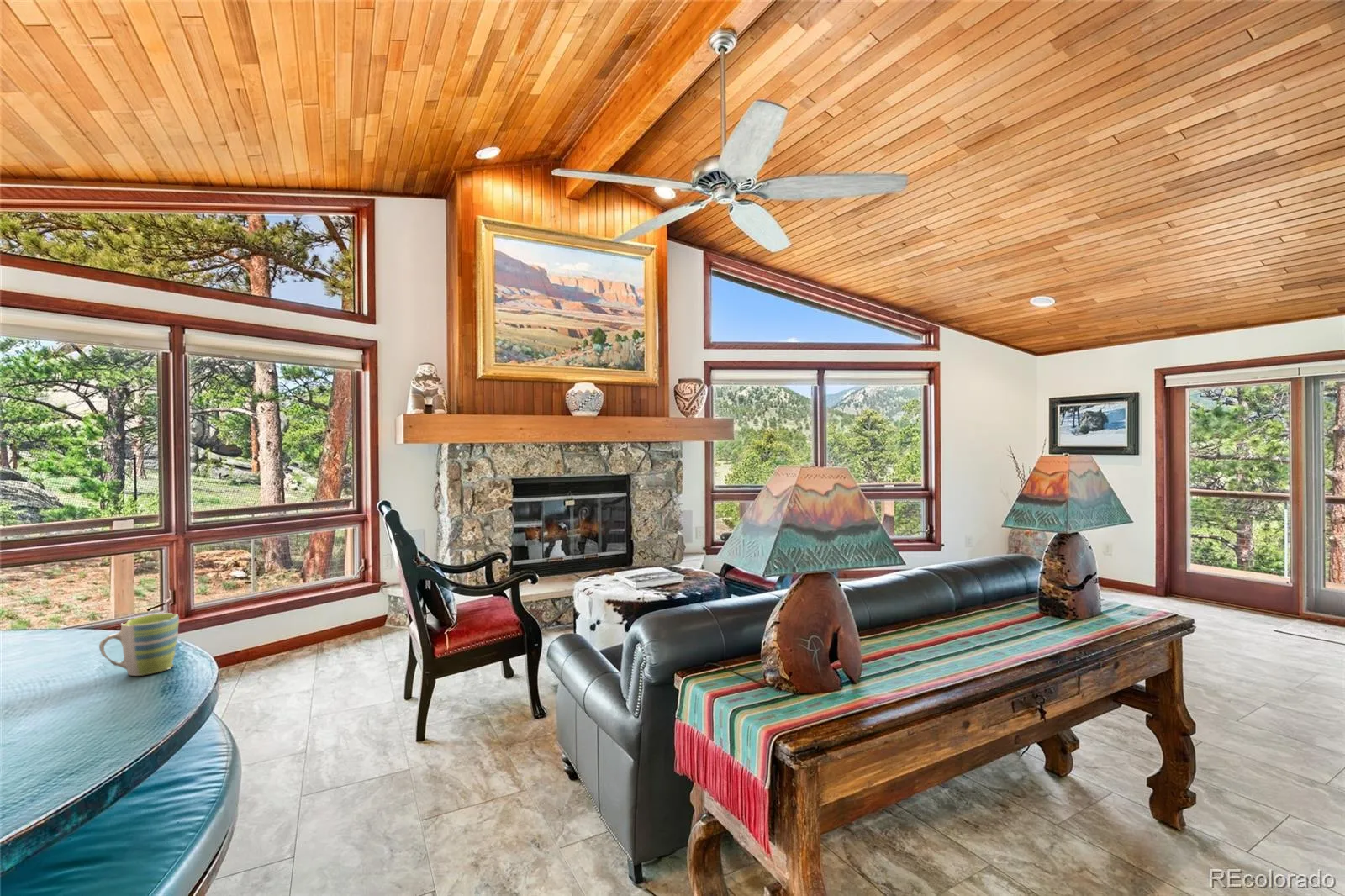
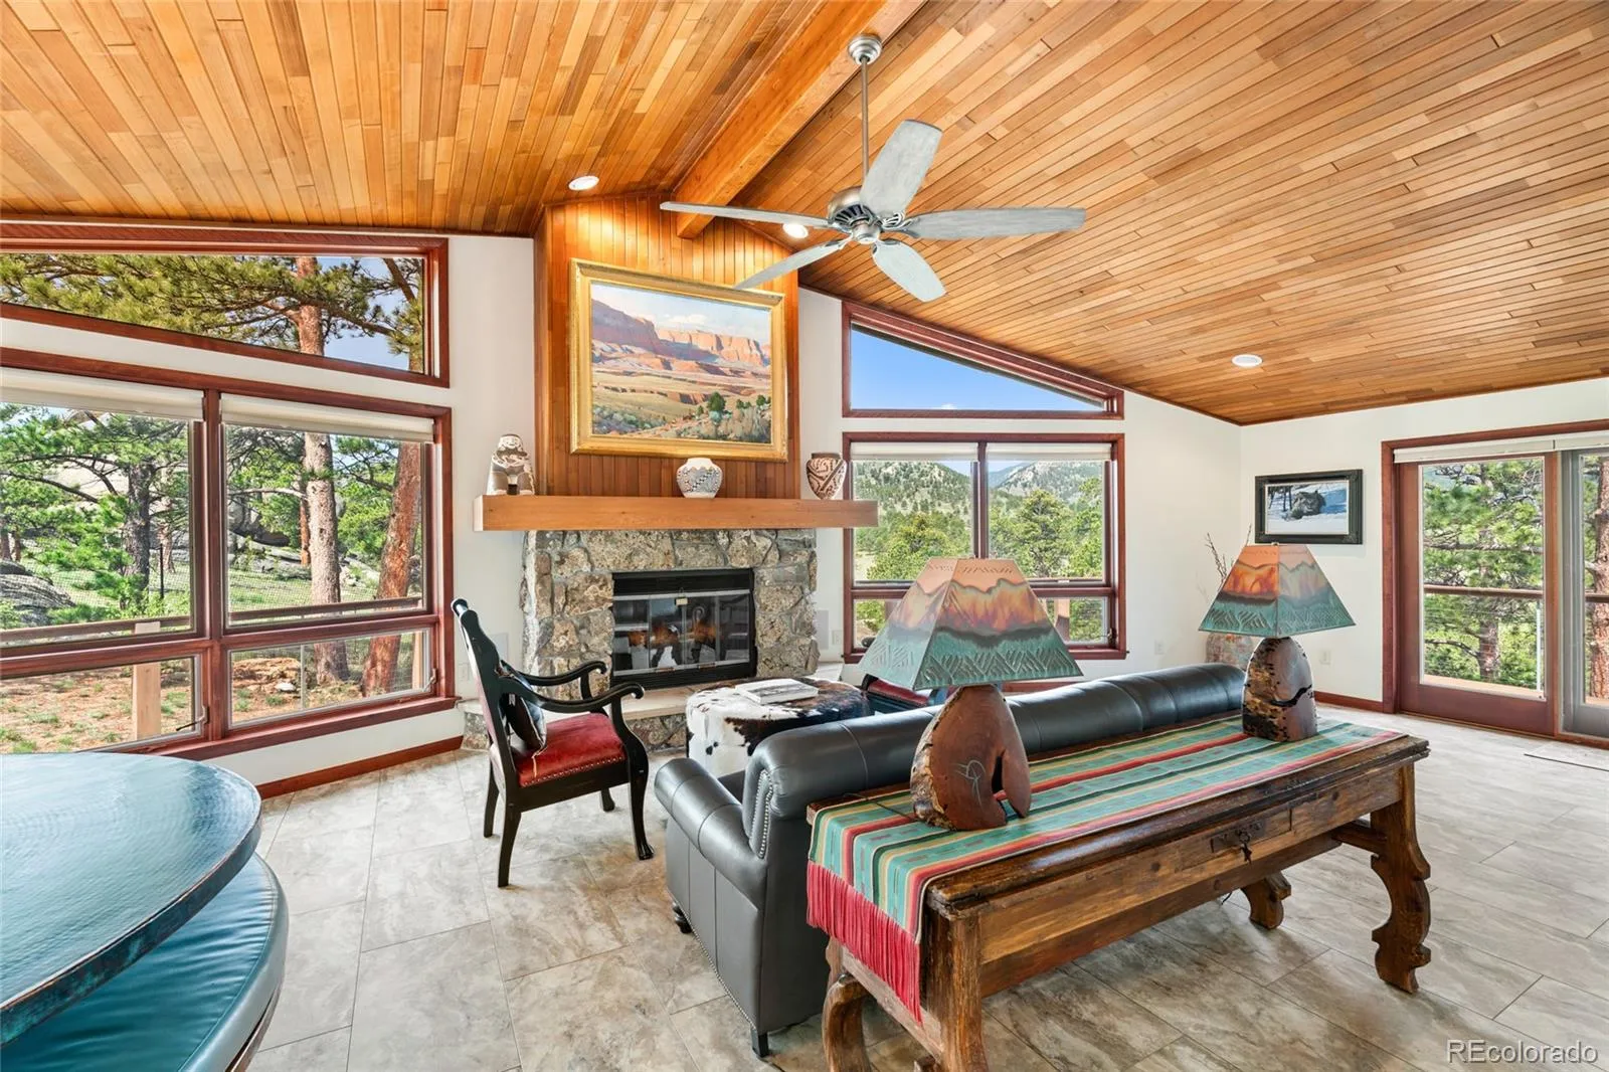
- mug [98,612,180,677]
